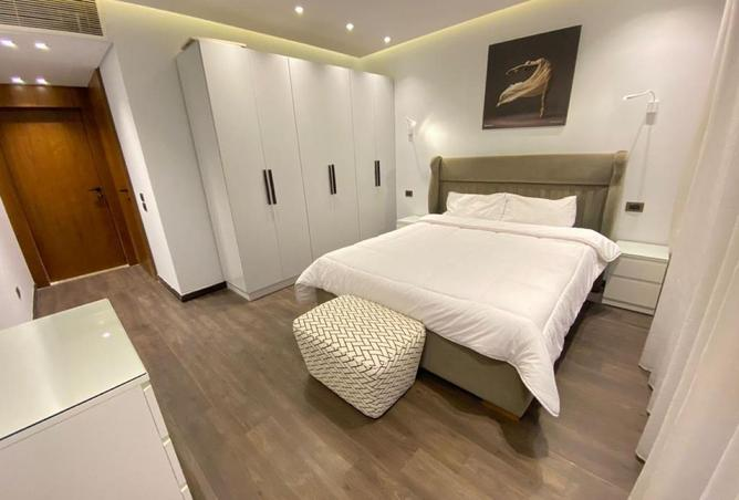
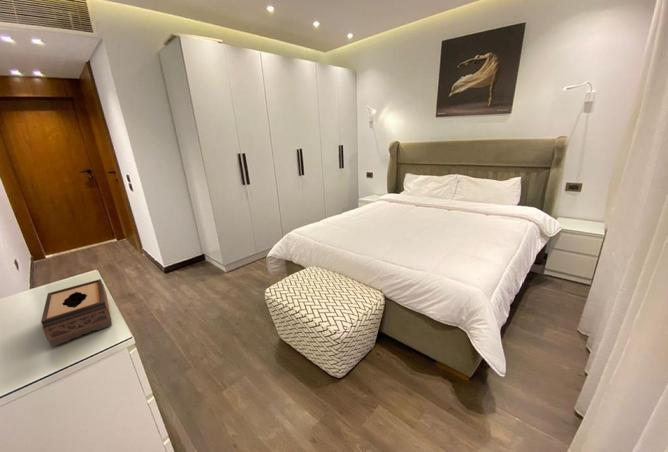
+ tissue box [40,278,113,348]
